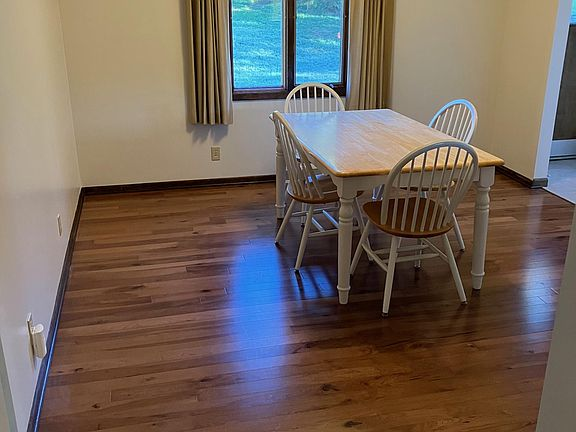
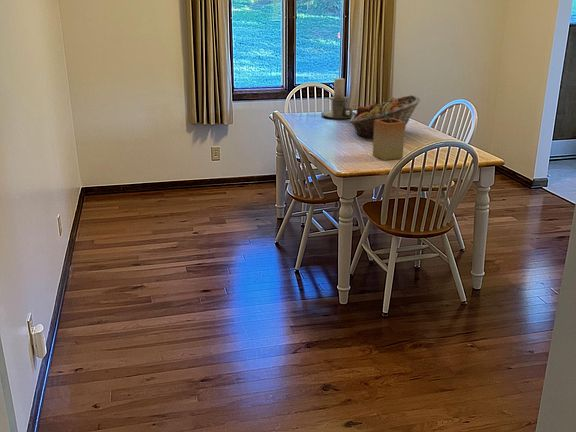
+ potted plant [372,96,406,161]
+ fruit basket [349,94,421,139]
+ candle holder [320,77,356,120]
